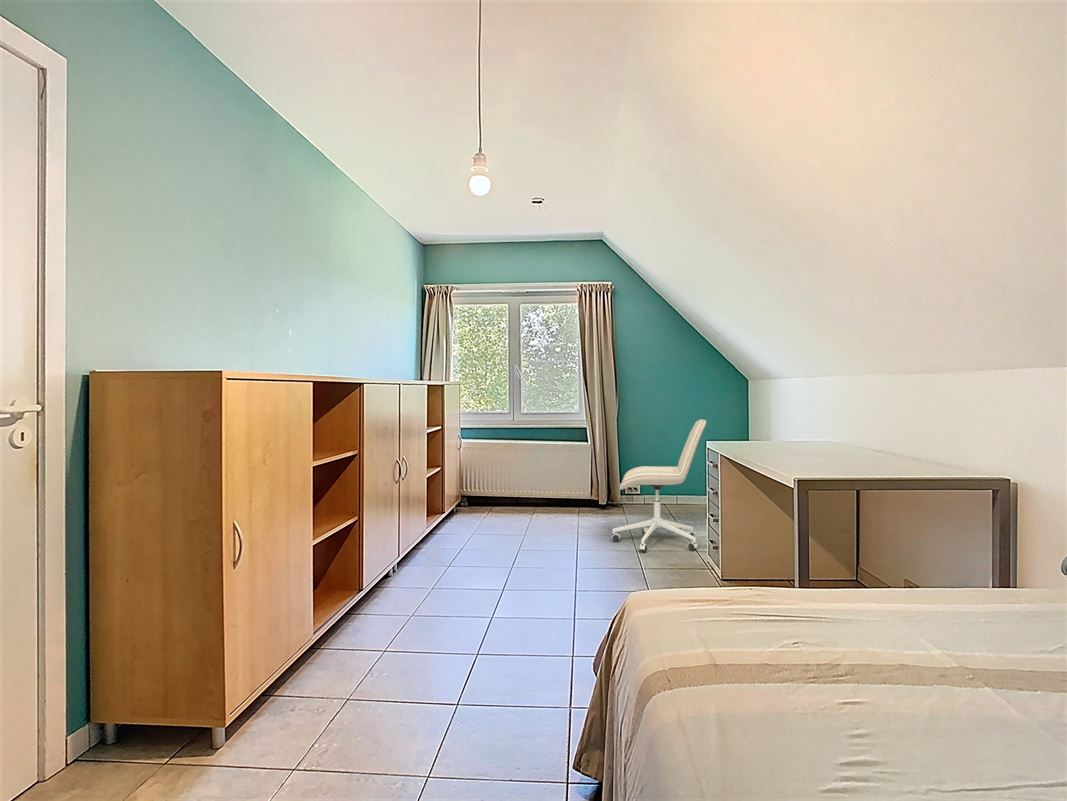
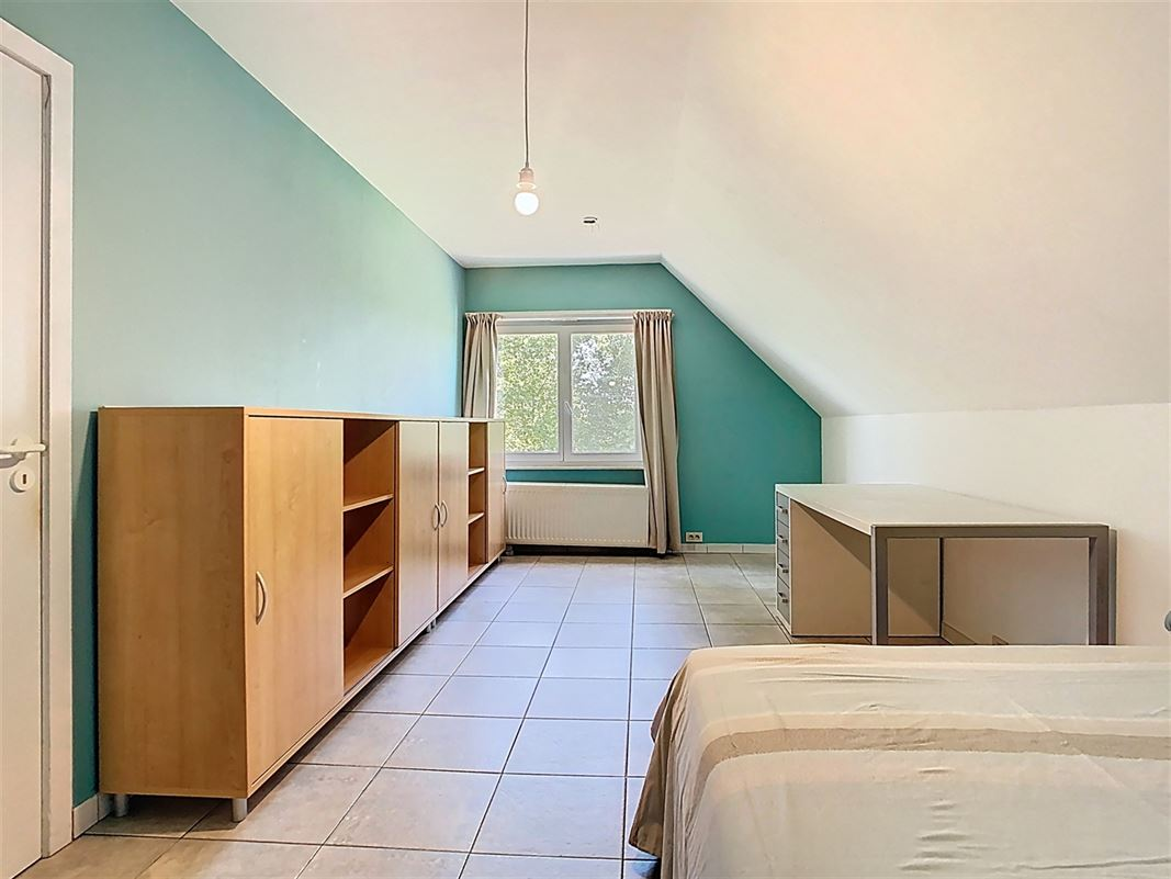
- office chair [611,418,707,553]
